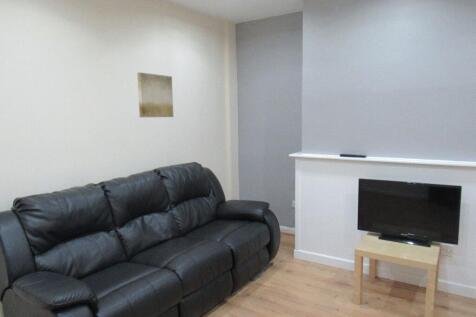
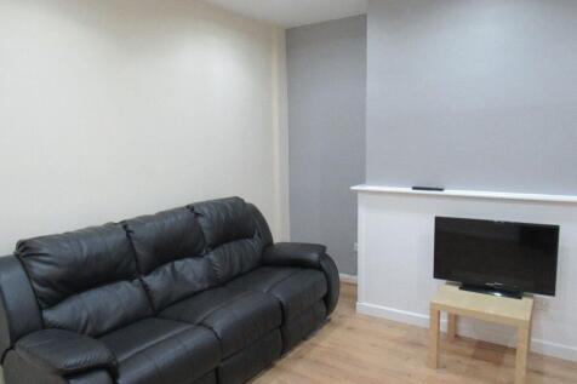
- wall art [137,71,174,118]
